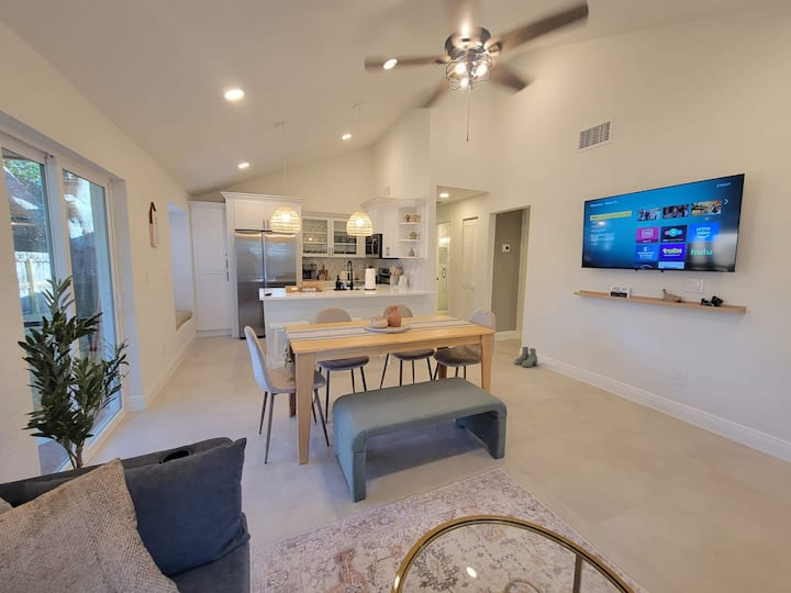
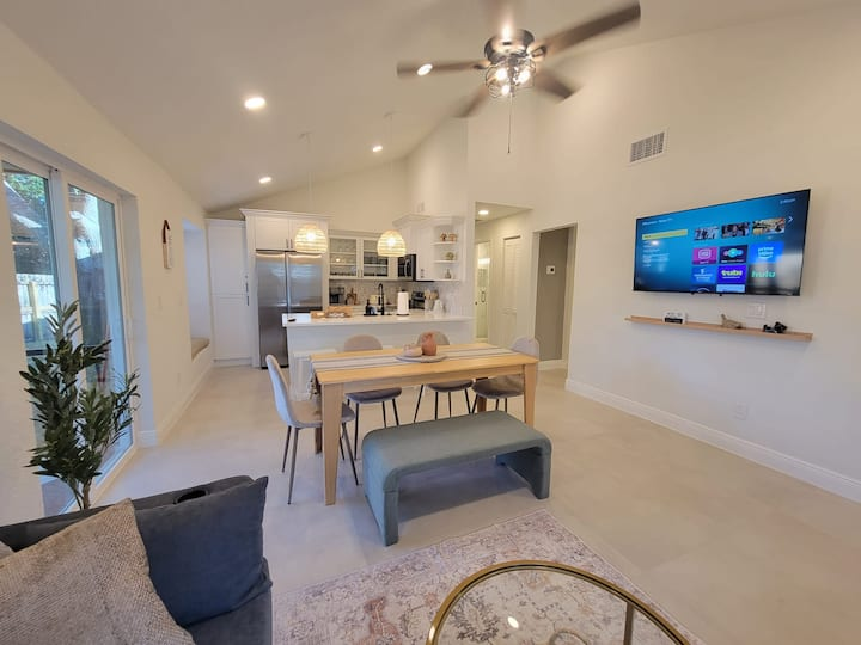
- boots [513,346,538,368]
